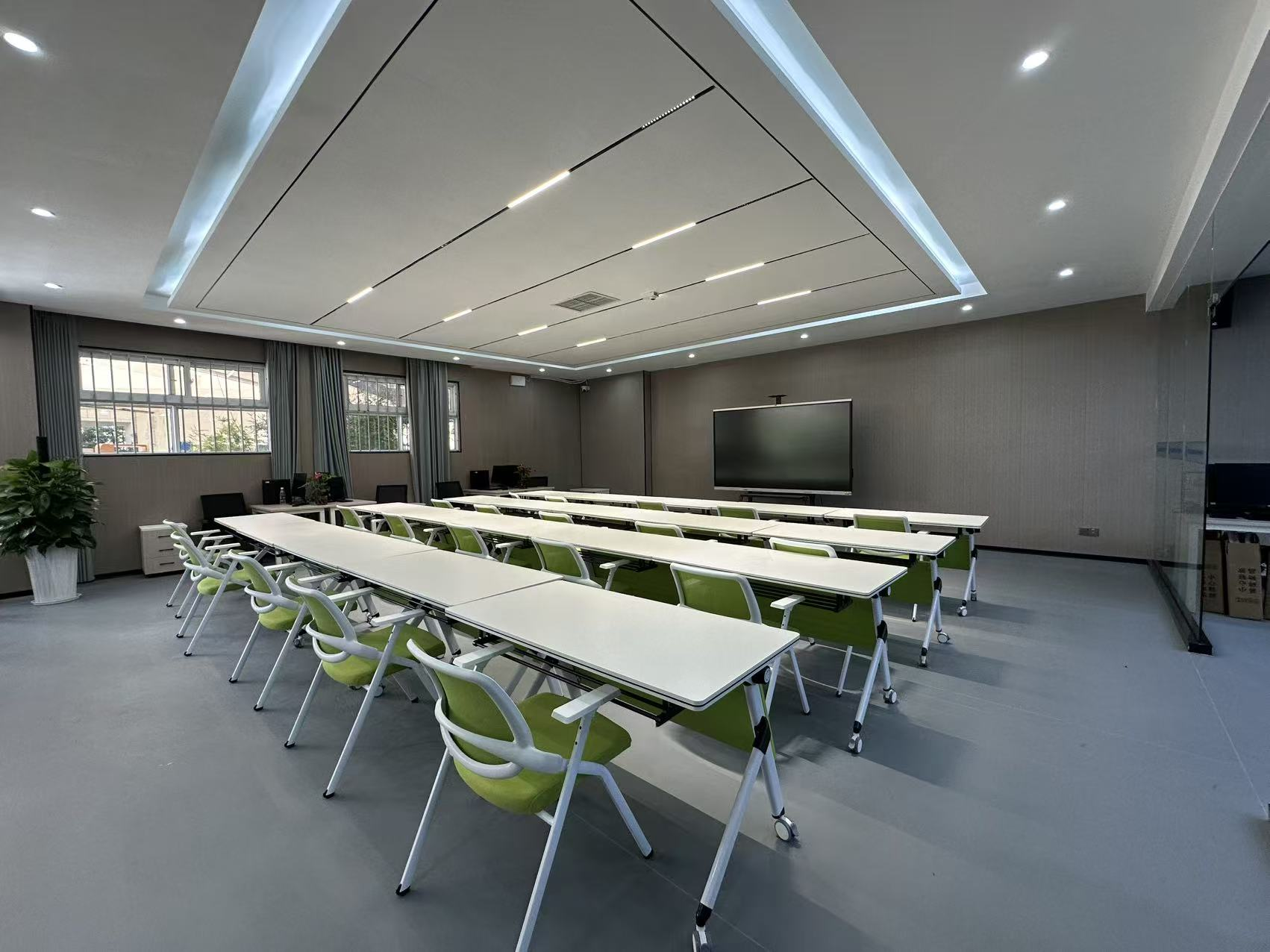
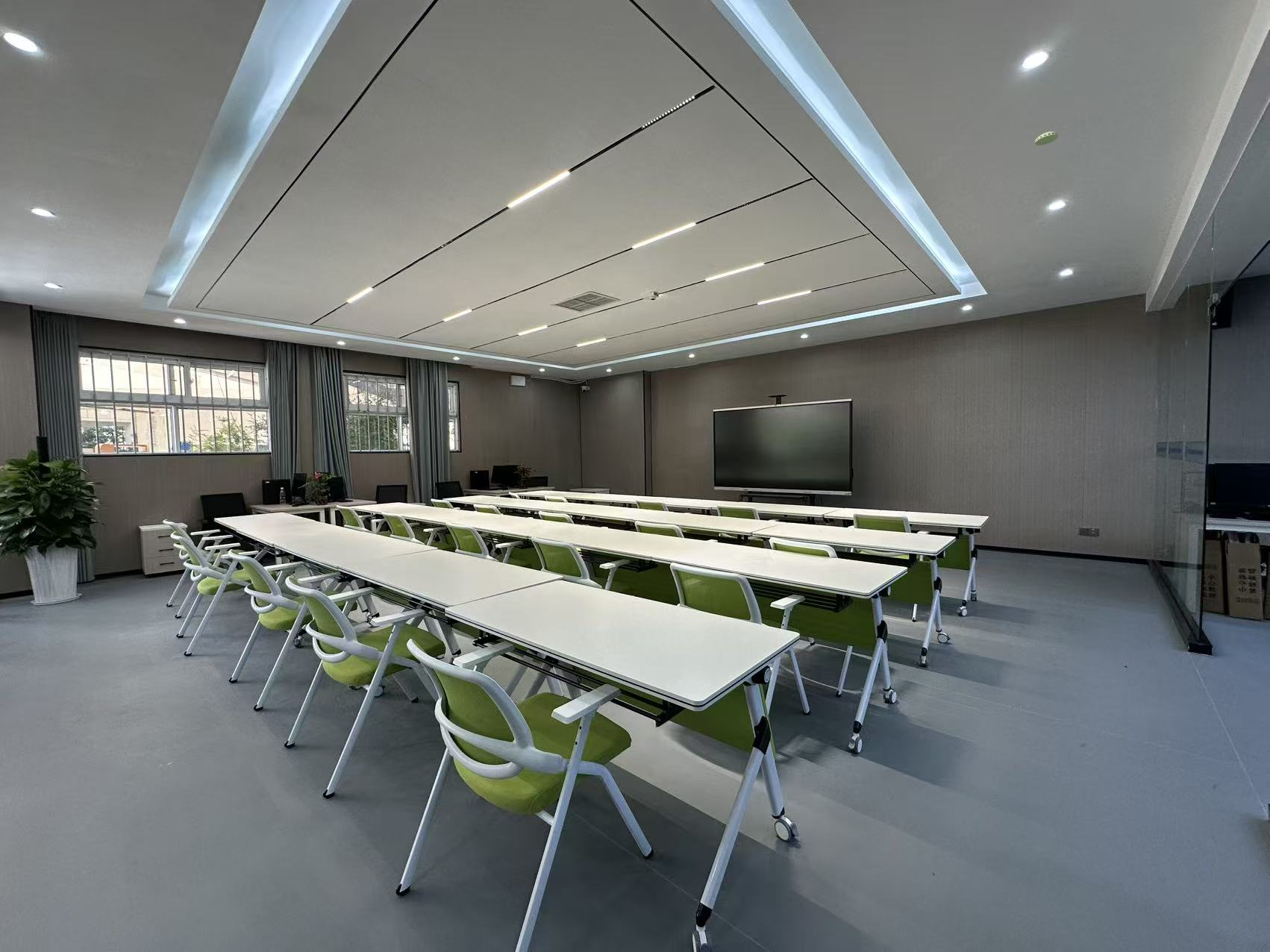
+ smoke detector [1034,131,1059,146]
